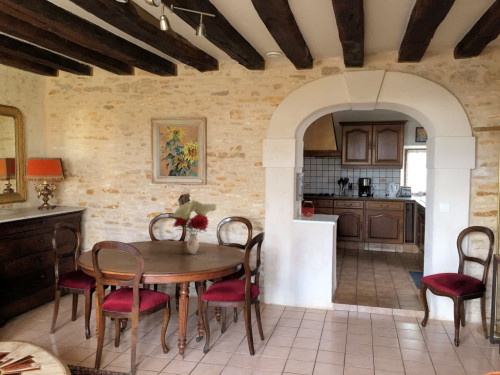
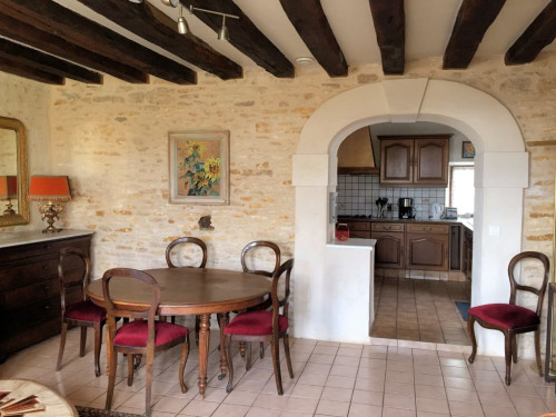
- flower bouquet [169,199,218,255]
